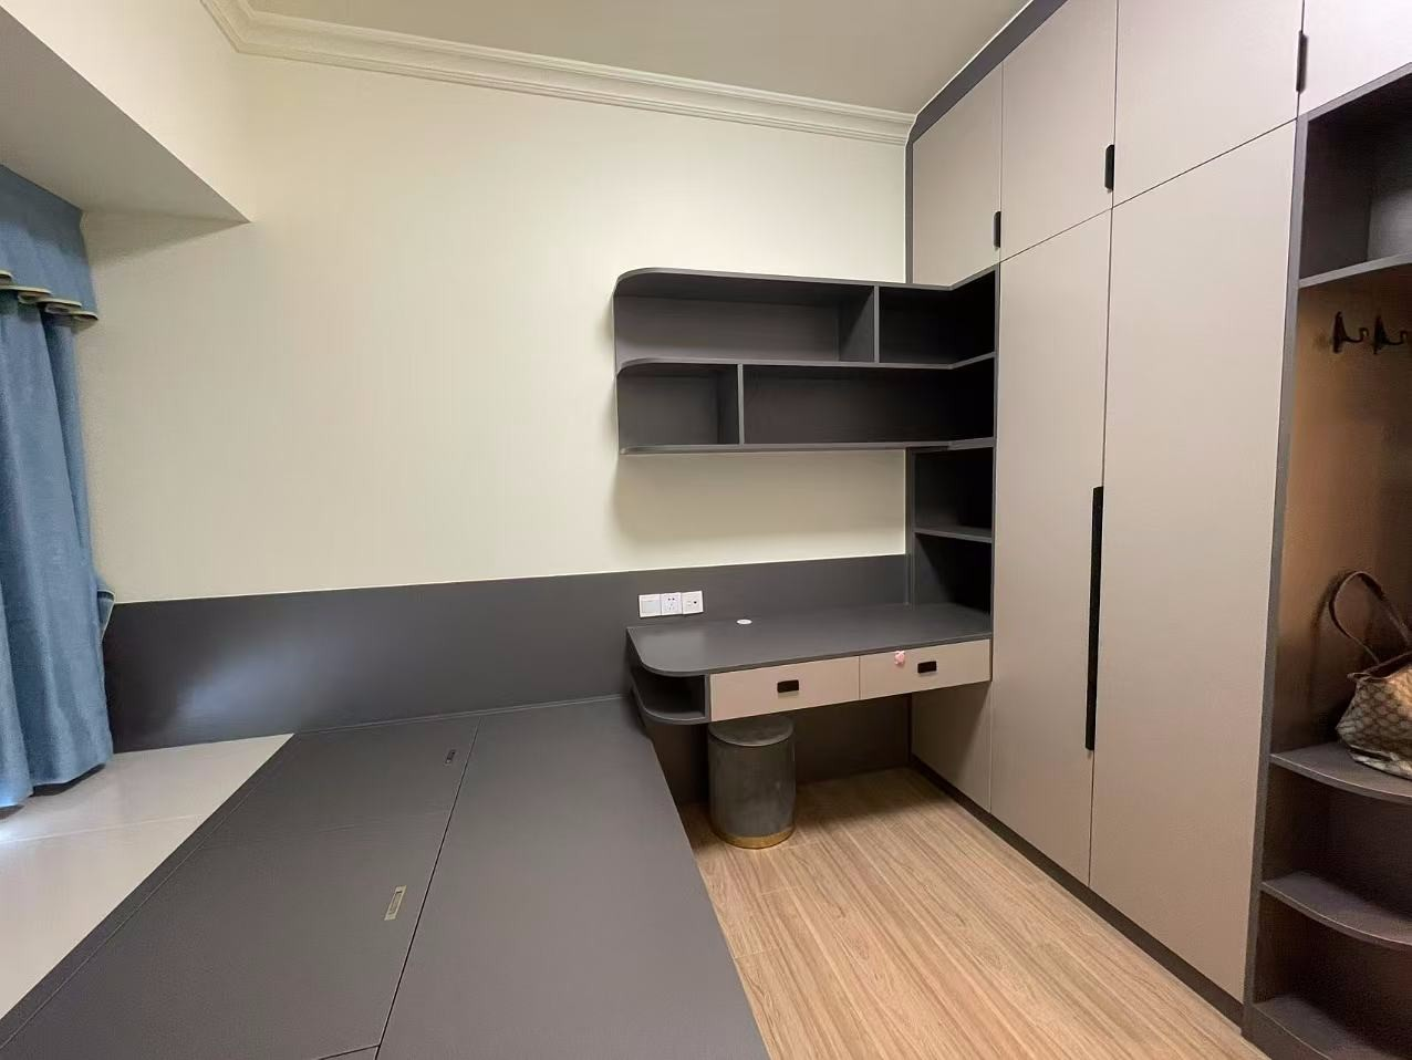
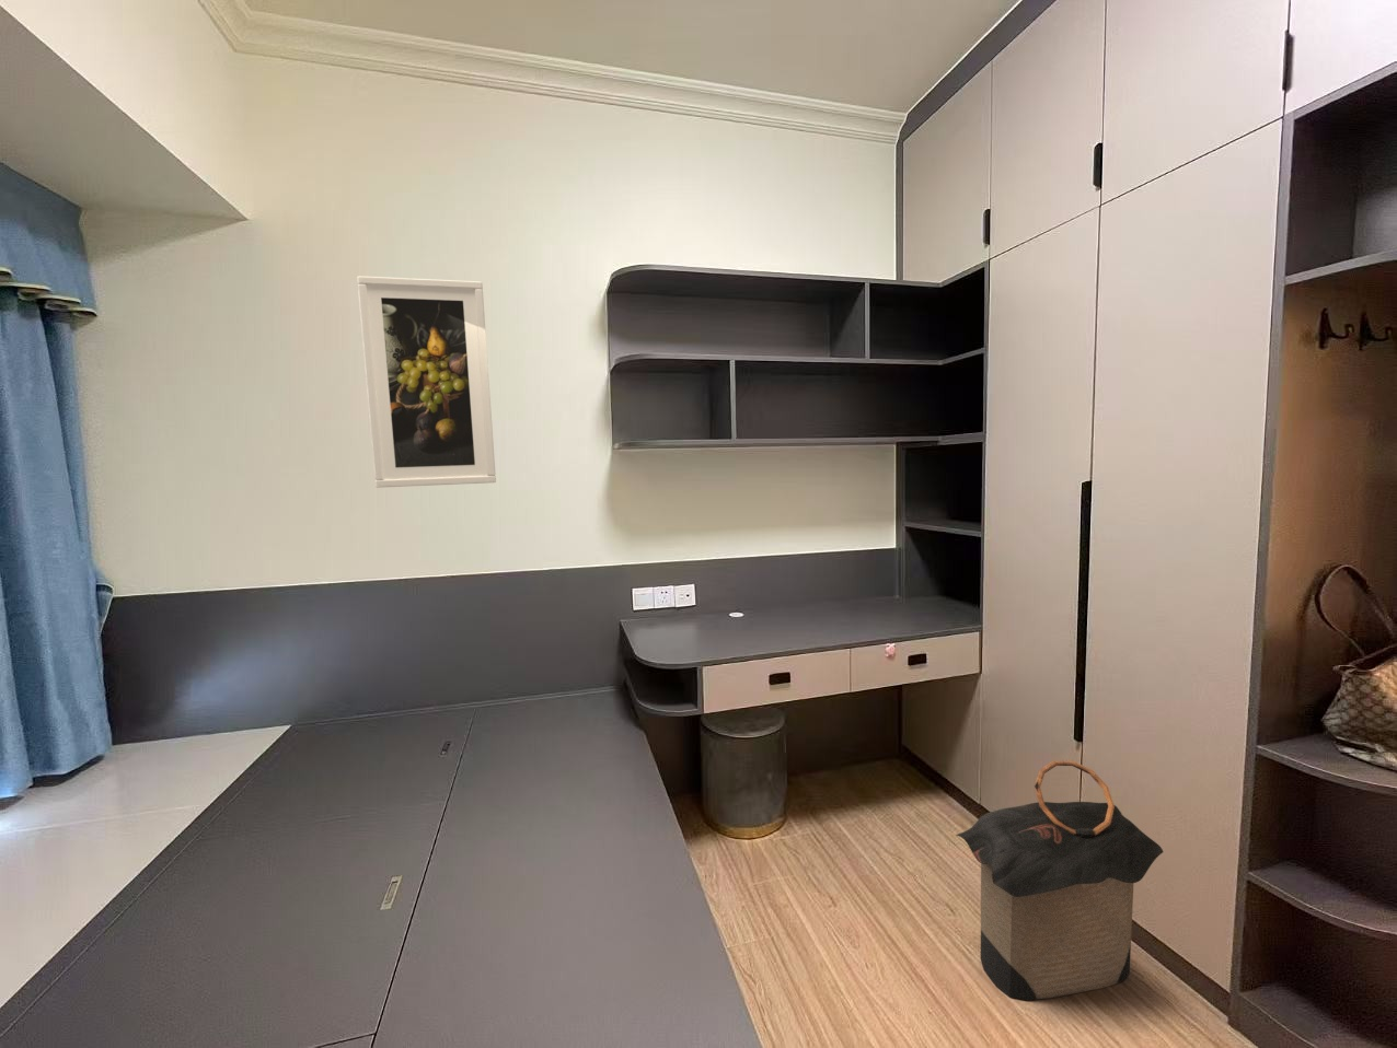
+ laundry hamper [955,760,1163,1001]
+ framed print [356,274,497,489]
